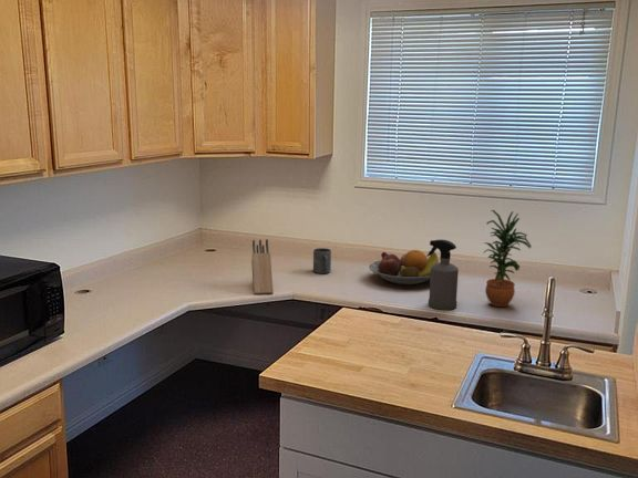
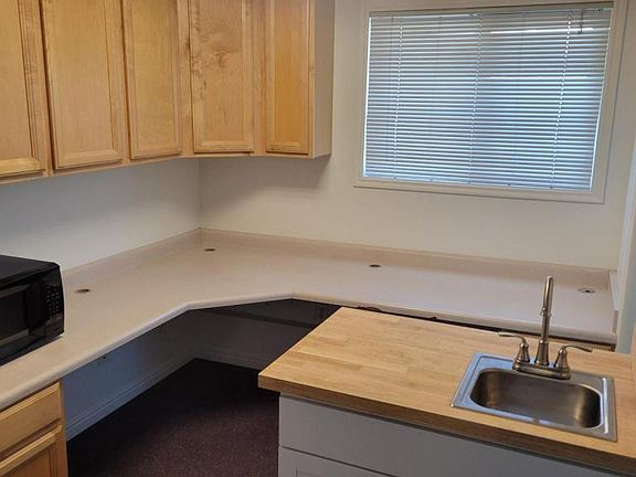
- mug [312,247,332,274]
- spray bottle [426,239,460,311]
- fruit bowl [368,249,440,285]
- potted plant [482,209,533,308]
- knife block [250,238,275,295]
